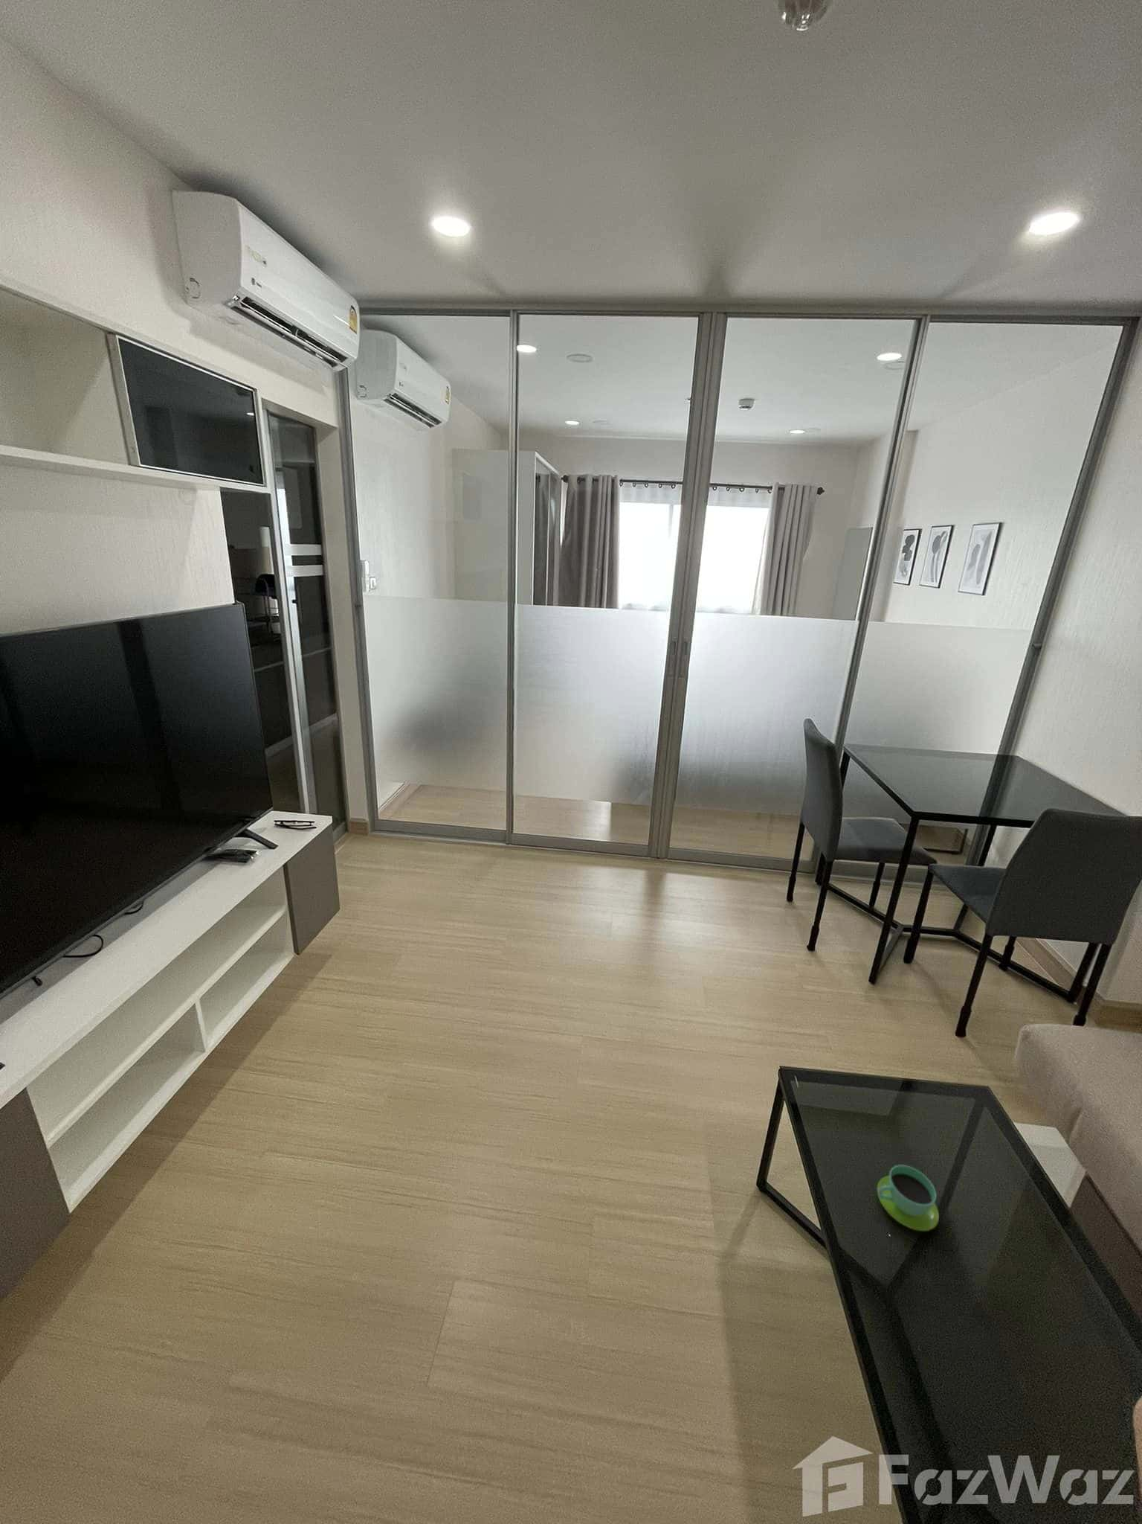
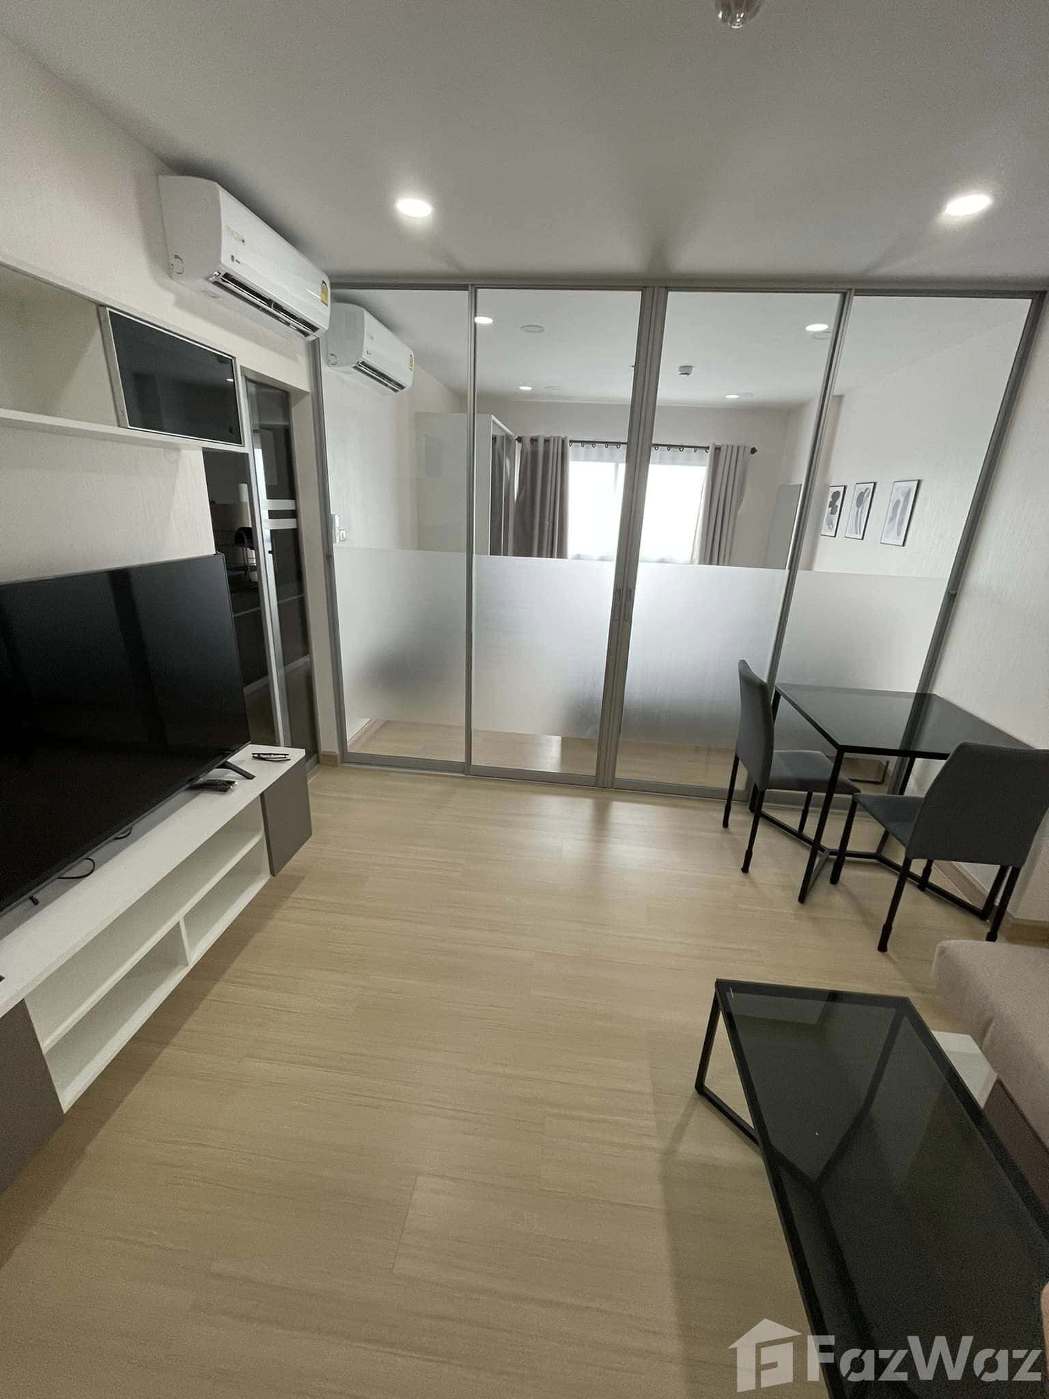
- cup [877,1164,939,1231]
